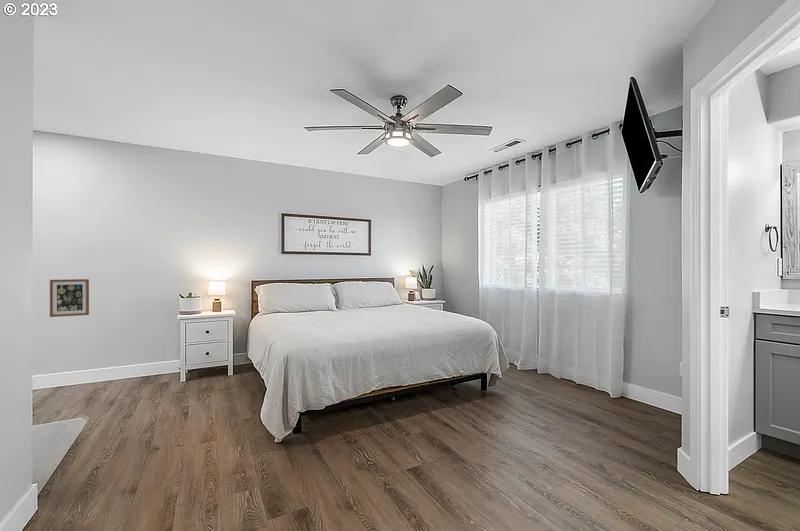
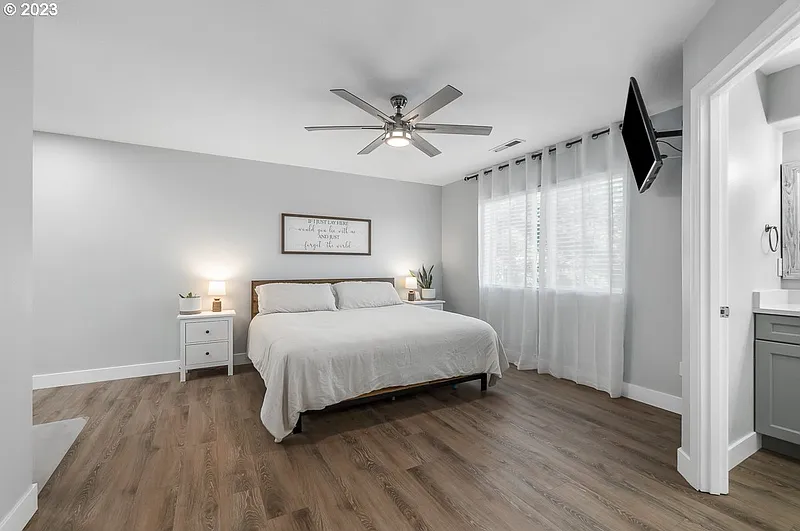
- wall art [49,278,90,318]
